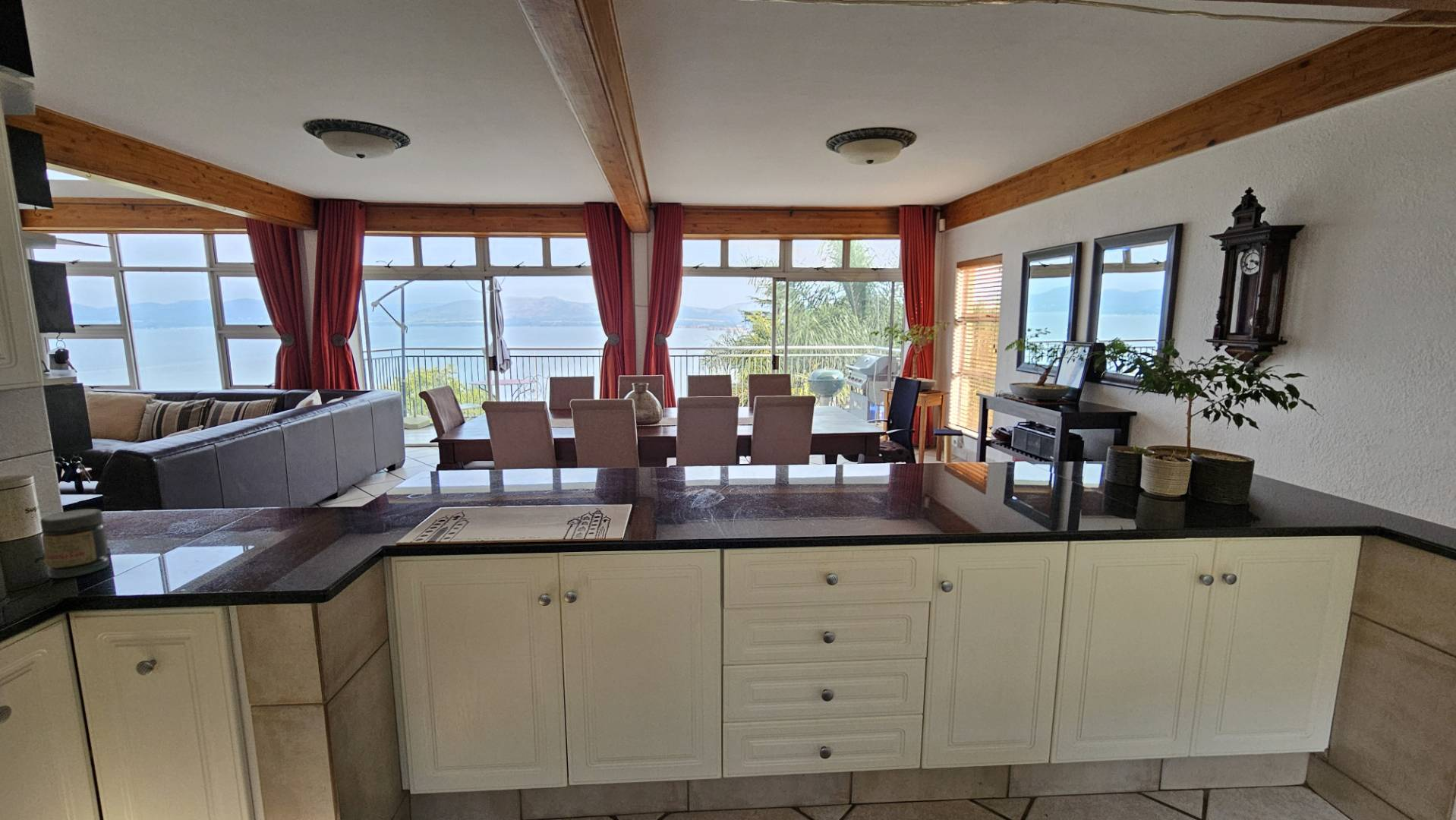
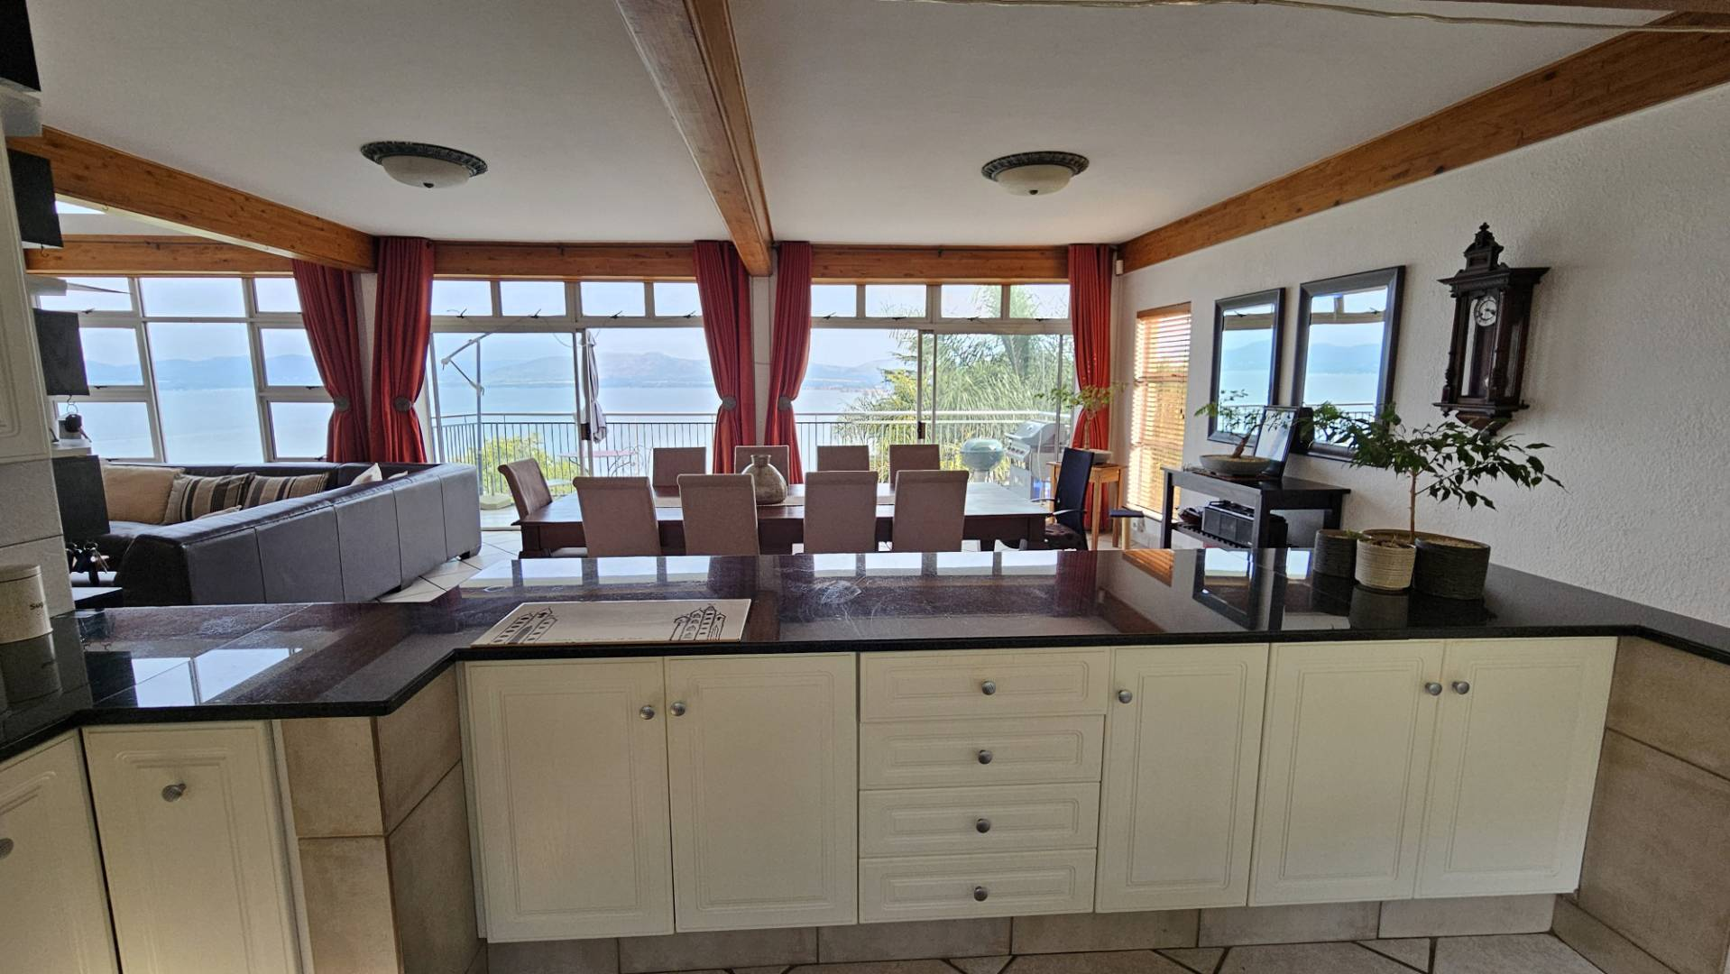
- jar [39,508,110,579]
